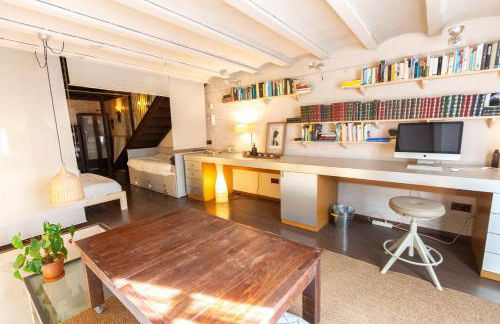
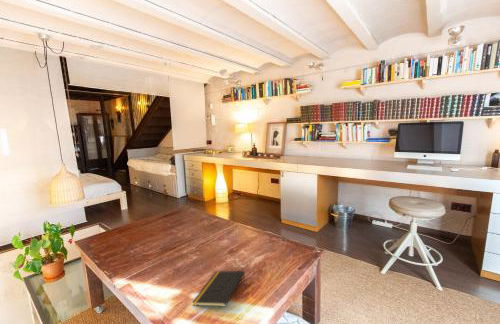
+ notepad [191,270,246,307]
